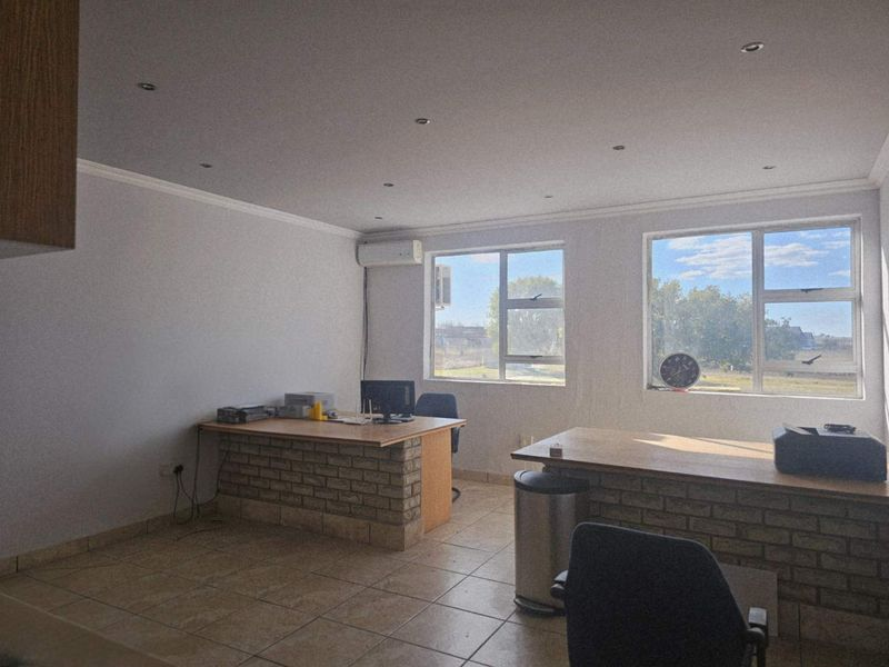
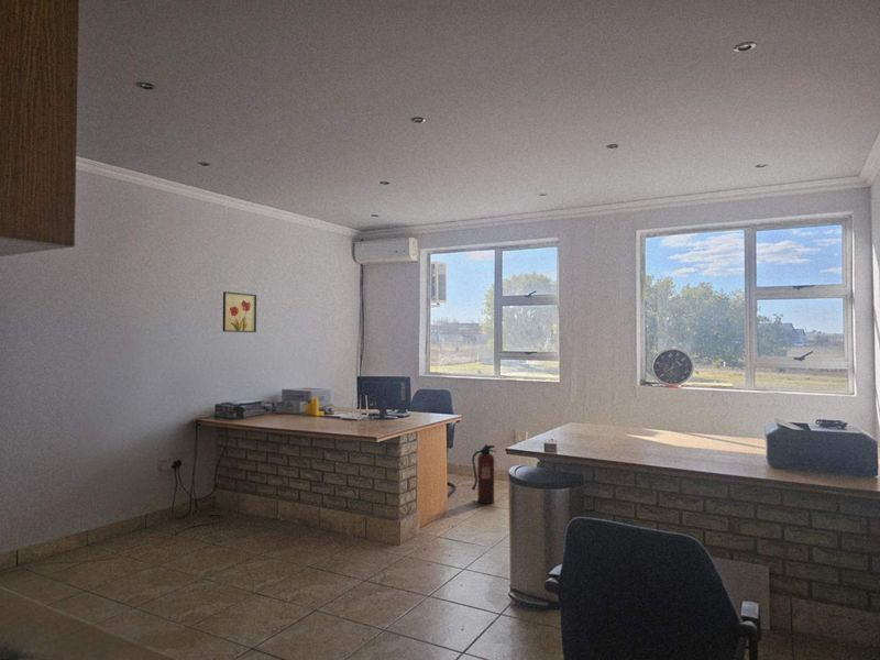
+ wall art [222,290,257,333]
+ fire extinguisher [471,443,497,505]
